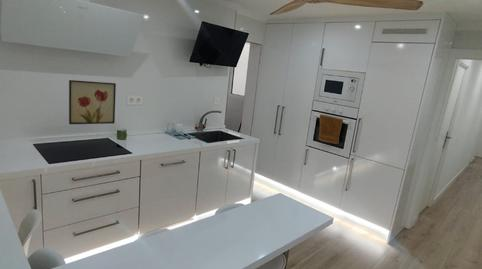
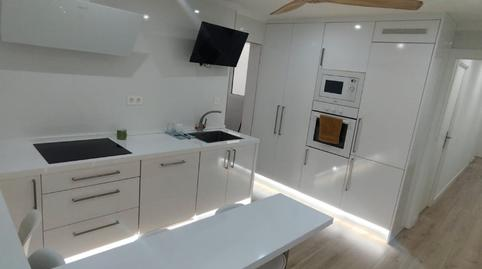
- wall art [68,79,117,125]
